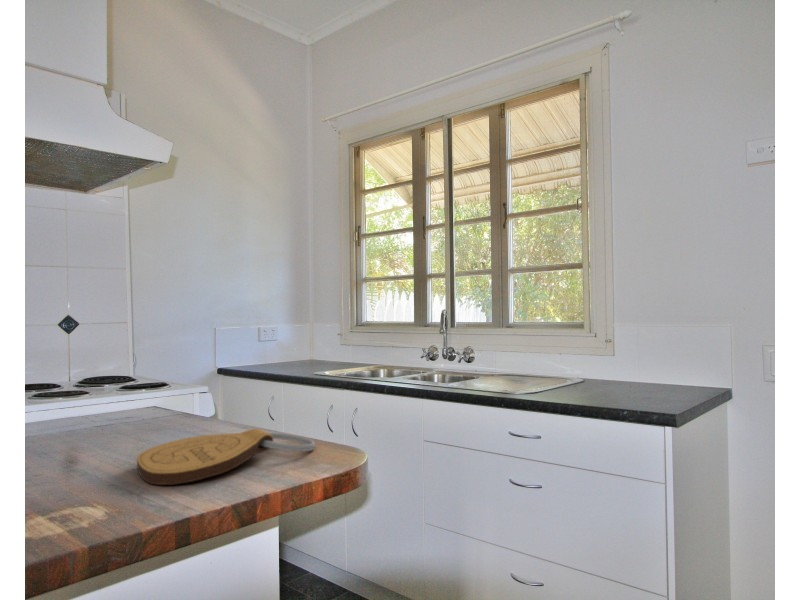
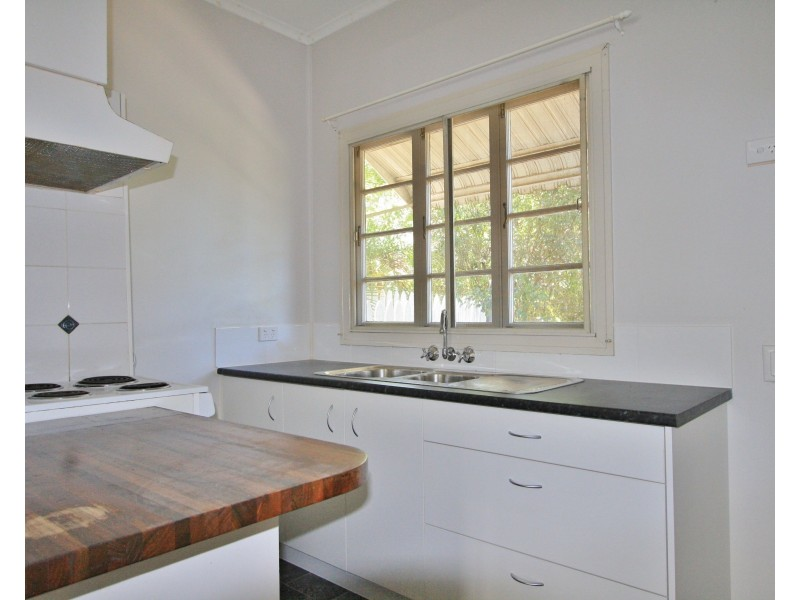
- key chain [136,428,316,486]
